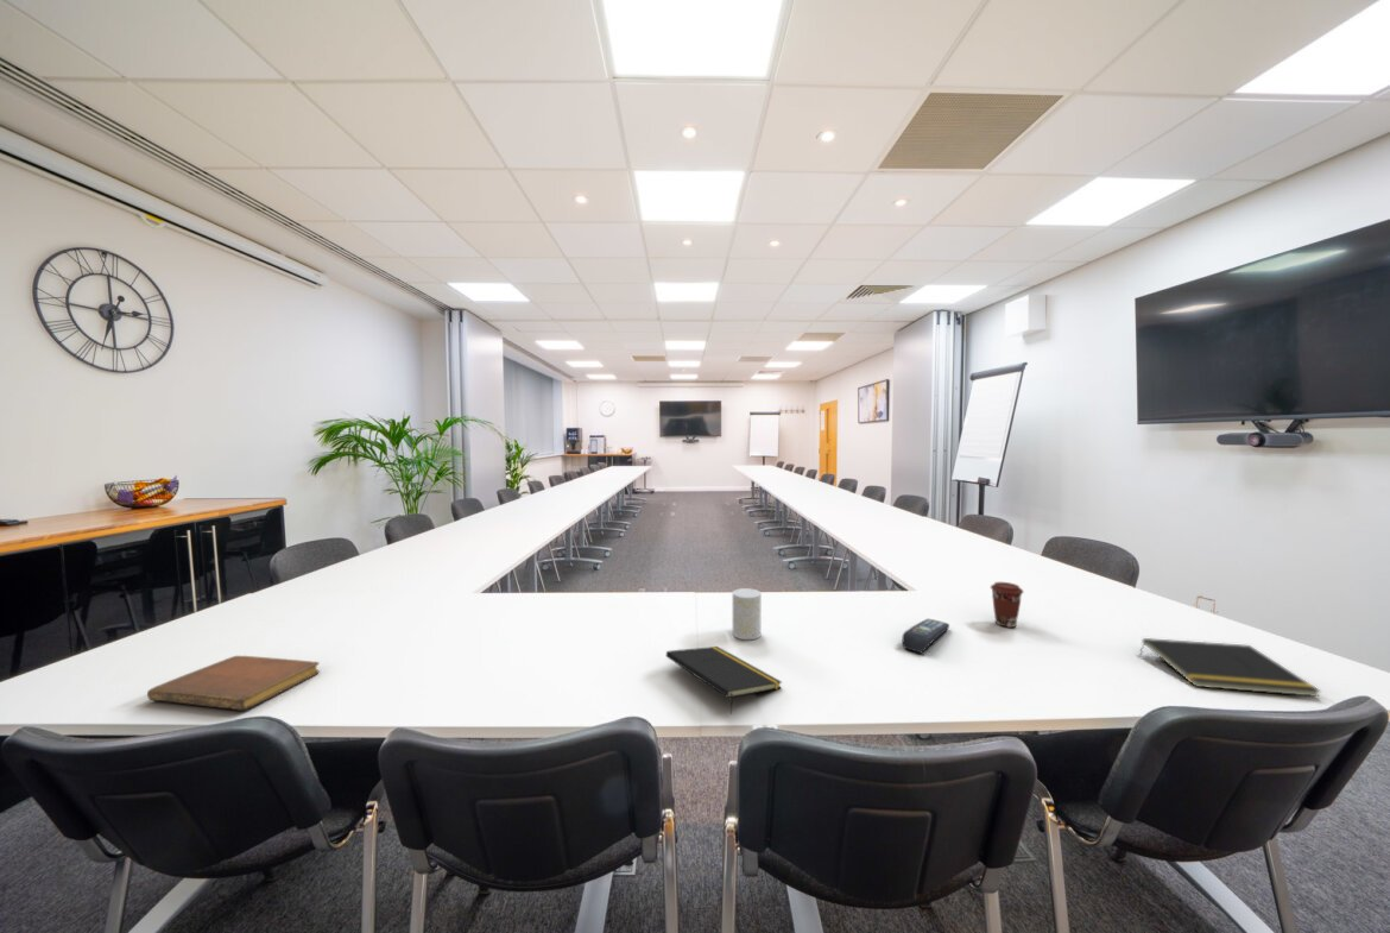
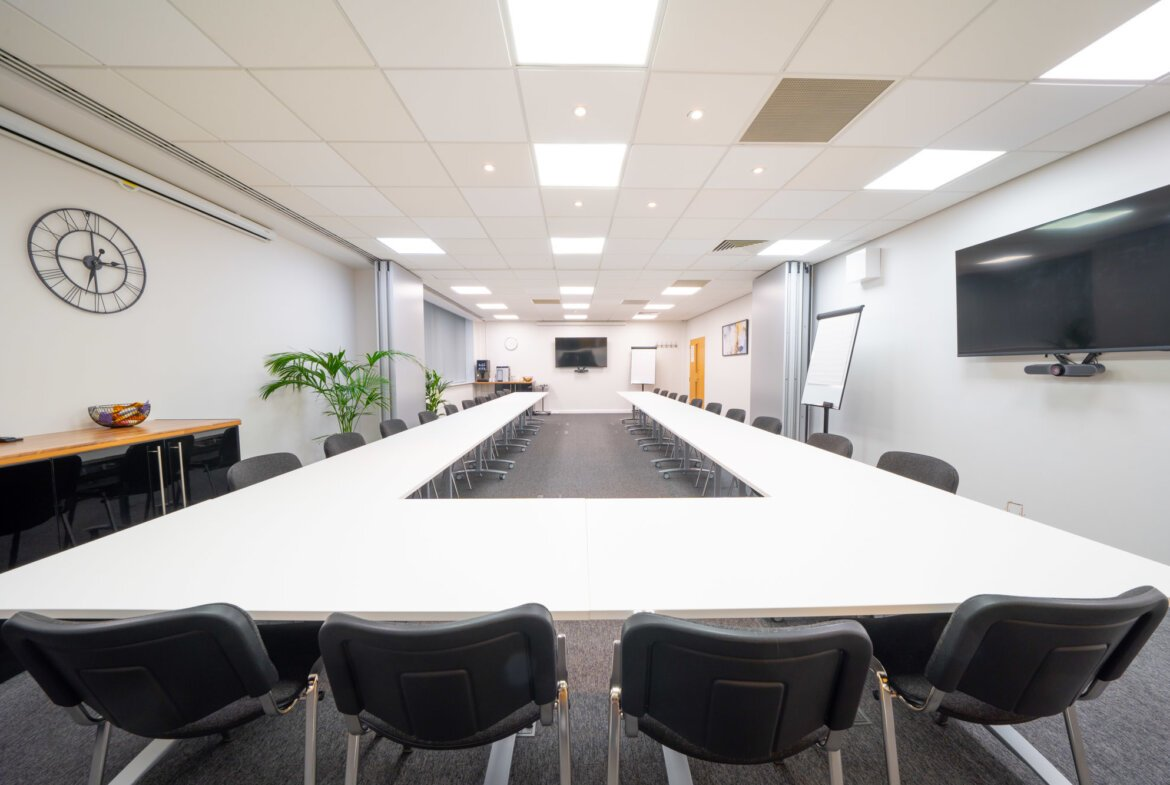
- notepad [665,645,783,715]
- notepad [1139,637,1322,698]
- coffee cup [990,581,1025,629]
- notebook [146,655,321,712]
- cup [732,587,763,641]
- remote control [901,618,950,654]
